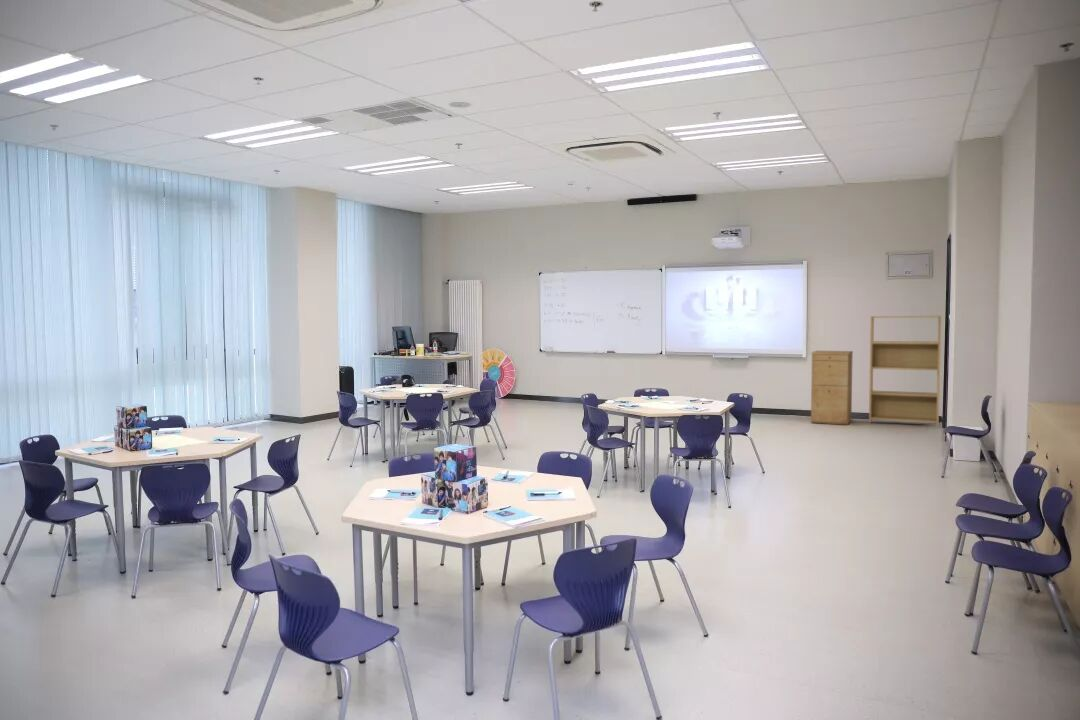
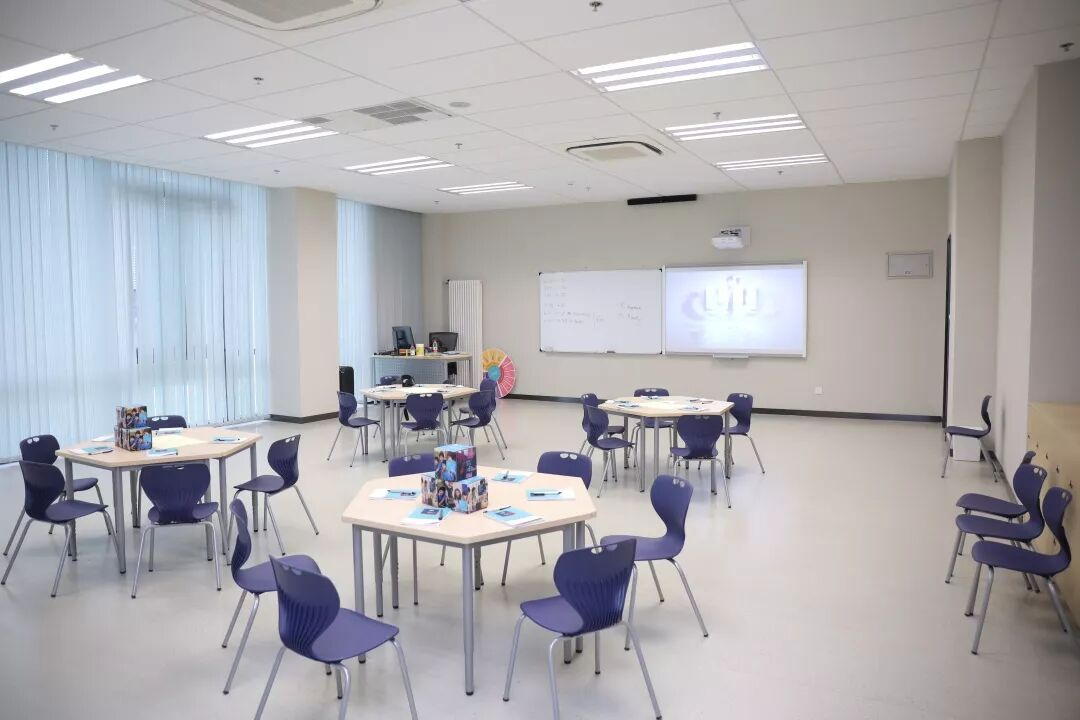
- filing cabinet [810,350,854,426]
- bookshelf [868,315,942,428]
